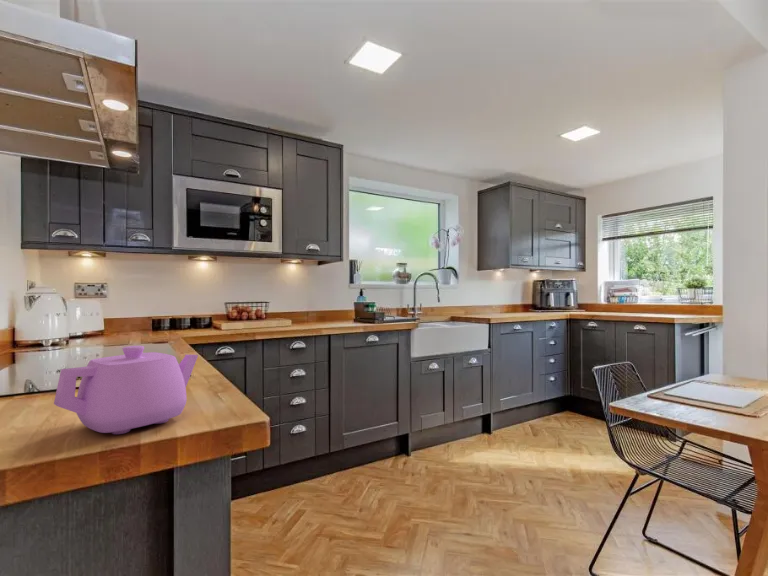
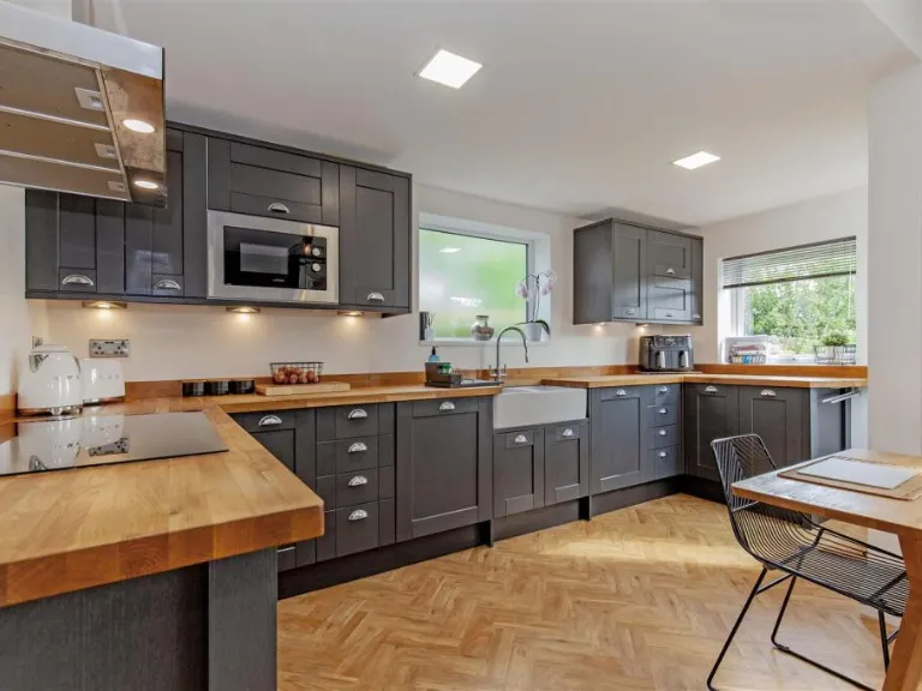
- teapot [53,345,199,435]
